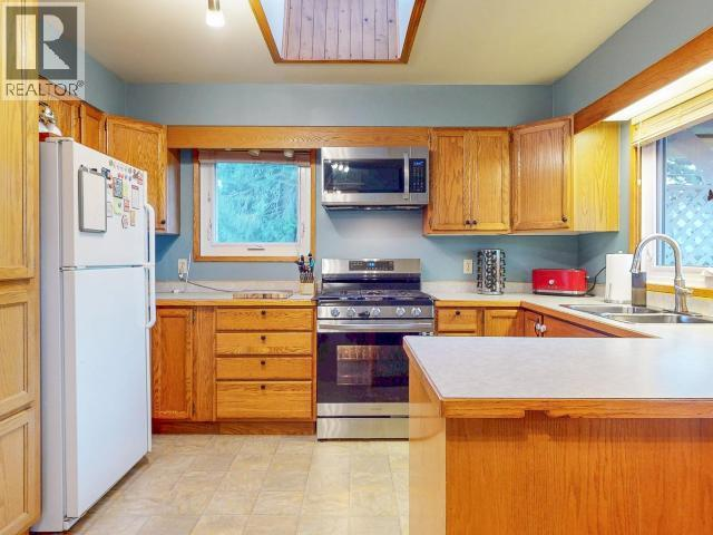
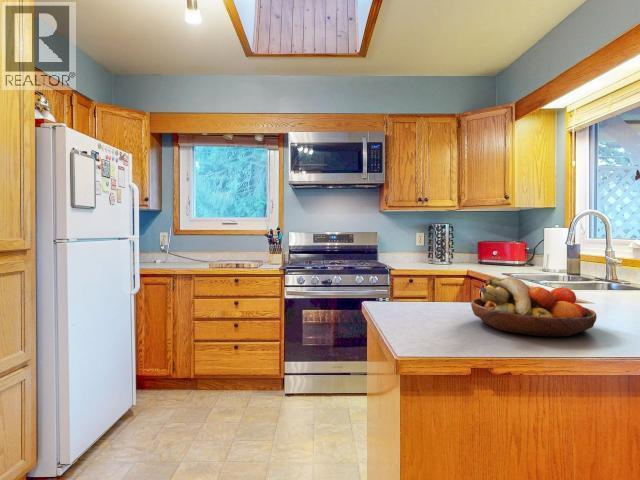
+ fruit bowl [470,276,598,338]
